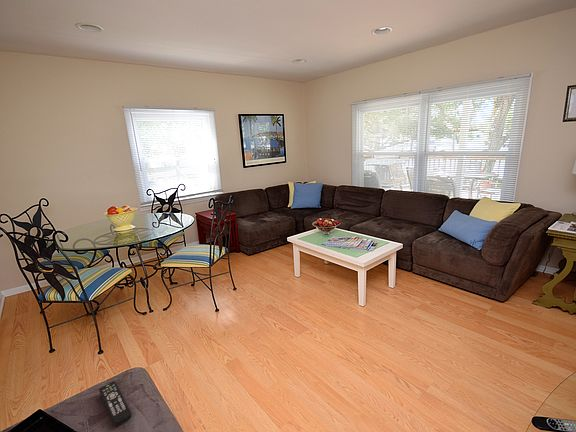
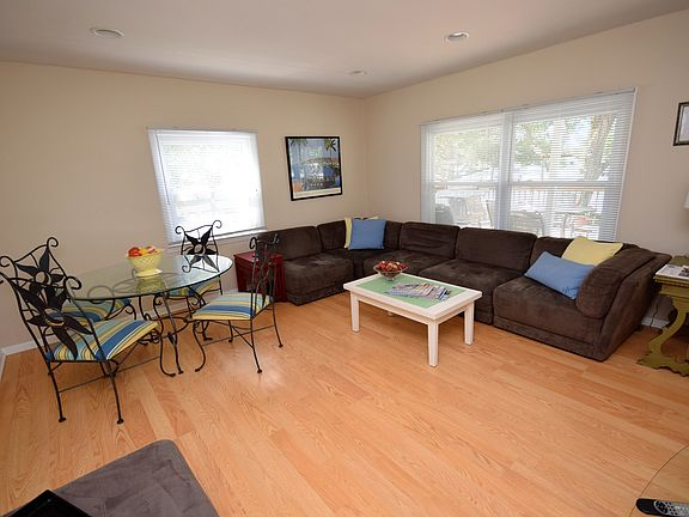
- remote control [98,380,133,427]
